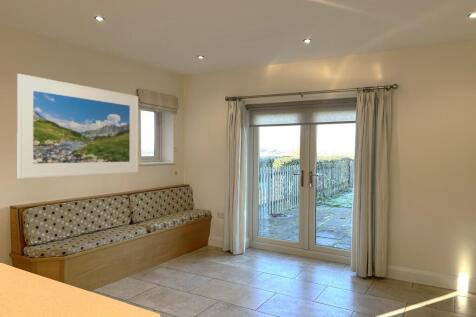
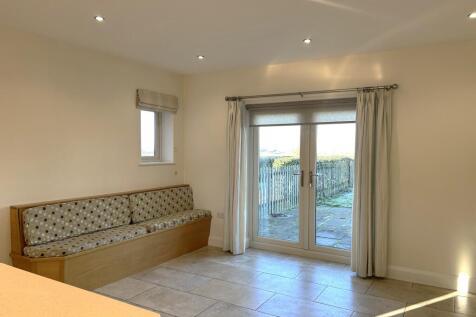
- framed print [16,73,139,179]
